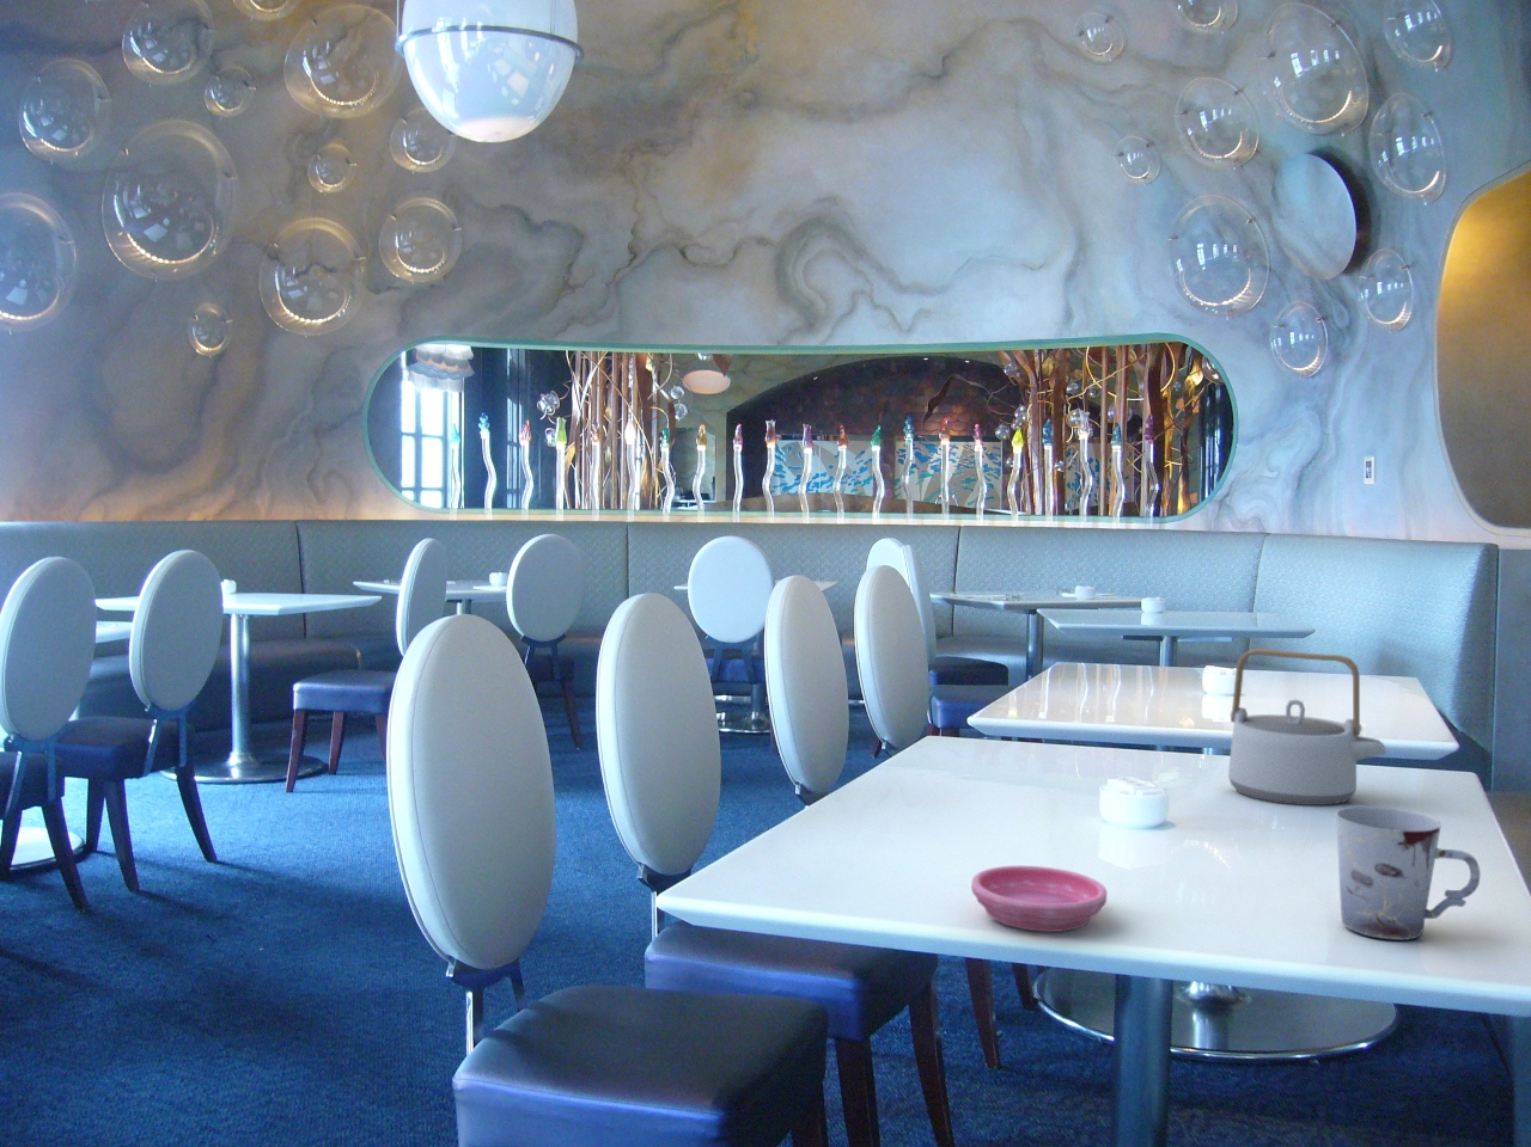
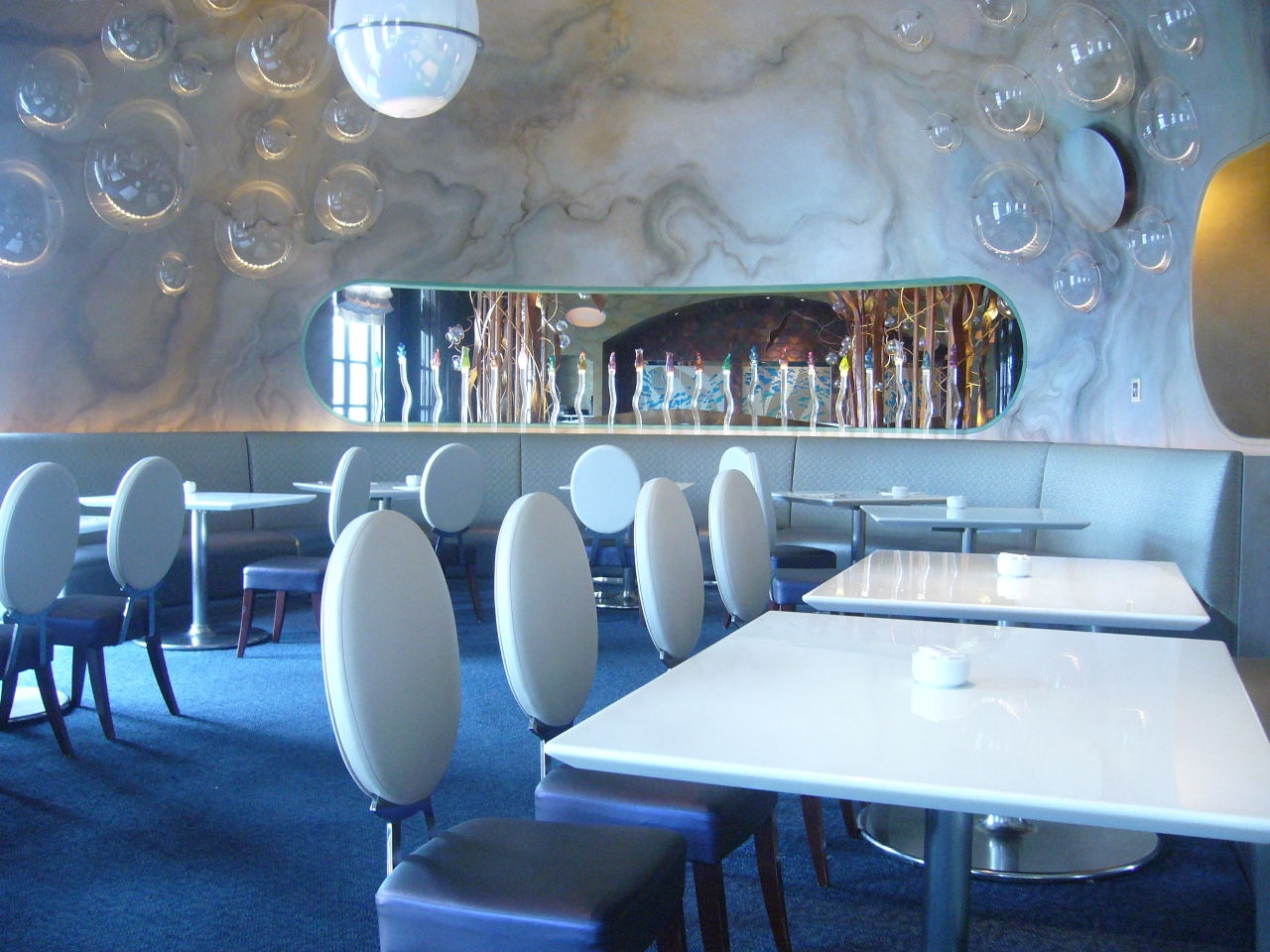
- cup [1335,805,1480,941]
- teapot [1227,647,1388,806]
- saucer [970,865,1108,933]
